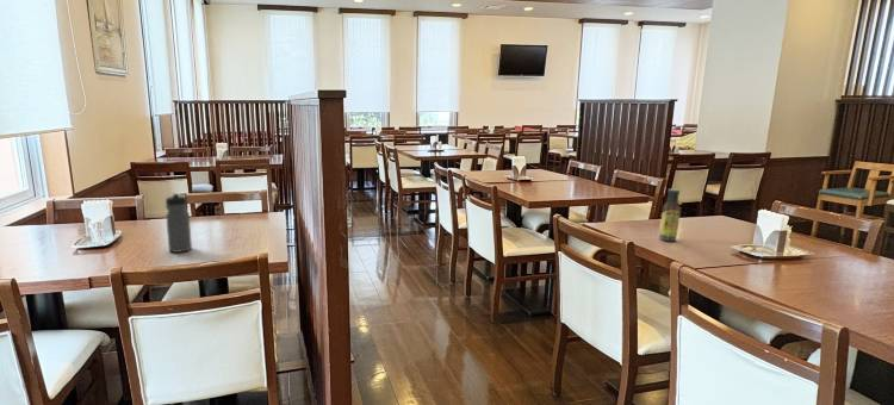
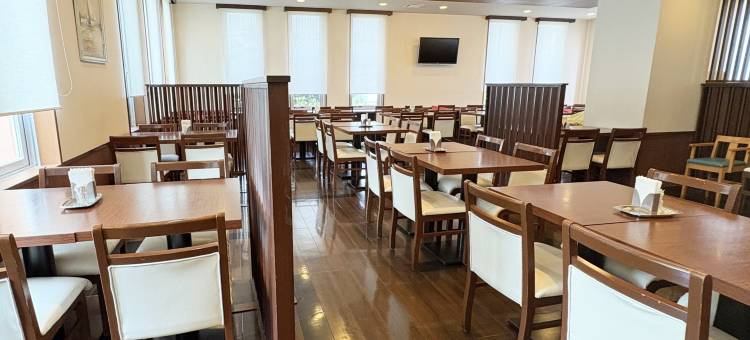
- water bottle [164,192,193,254]
- sauce bottle [658,188,682,242]
